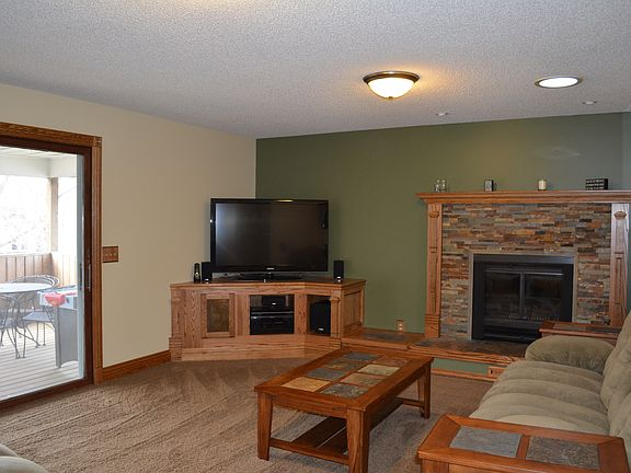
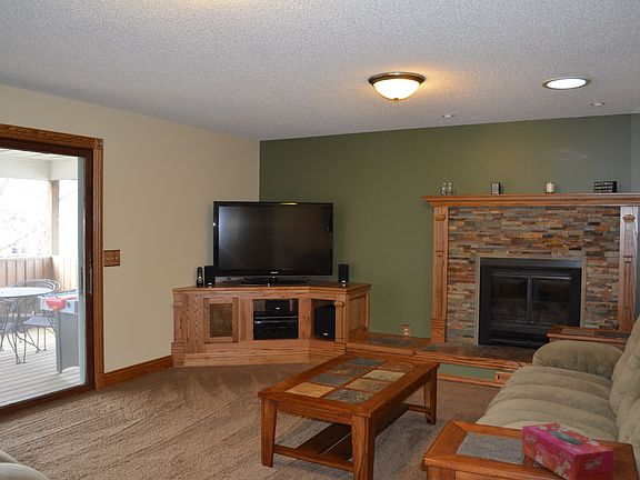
+ tissue box [521,422,614,480]
